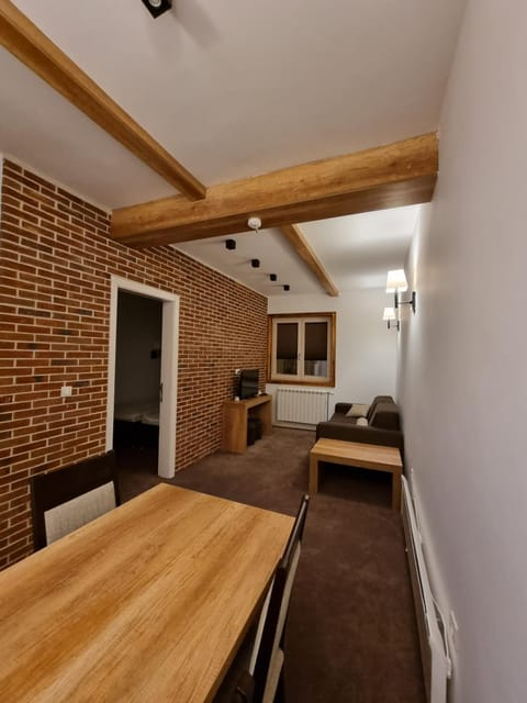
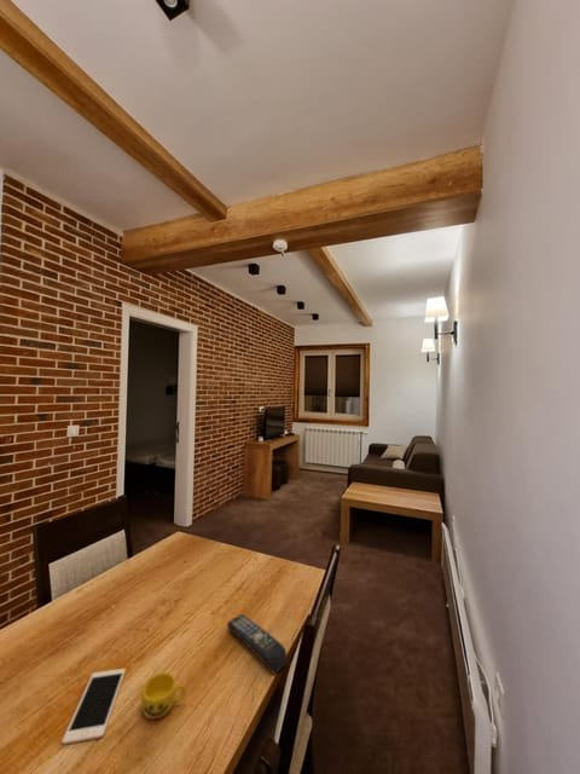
+ cell phone [60,668,127,746]
+ remote control [226,613,289,675]
+ cup [140,671,187,721]
